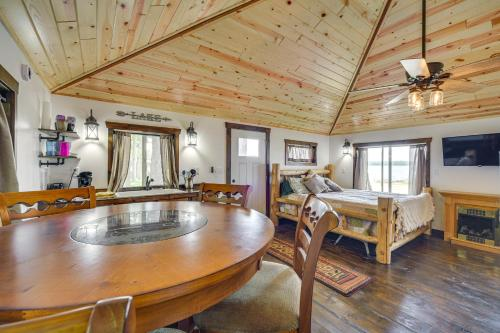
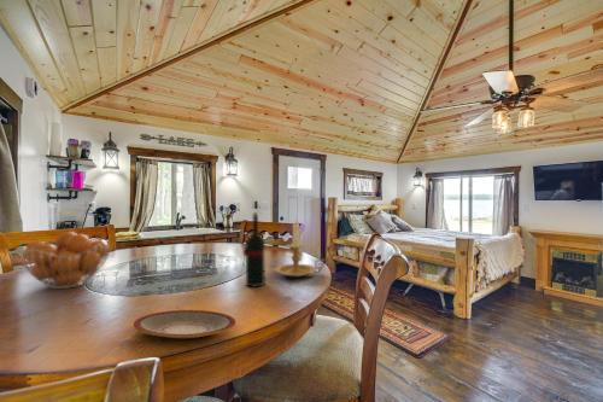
+ plate [133,309,236,339]
+ fruit basket [19,231,112,290]
+ wine bottle [240,211,267,289]
+ candle holder [274,221,326,279]
